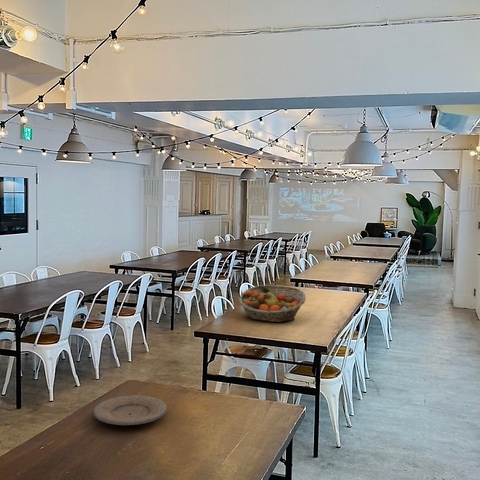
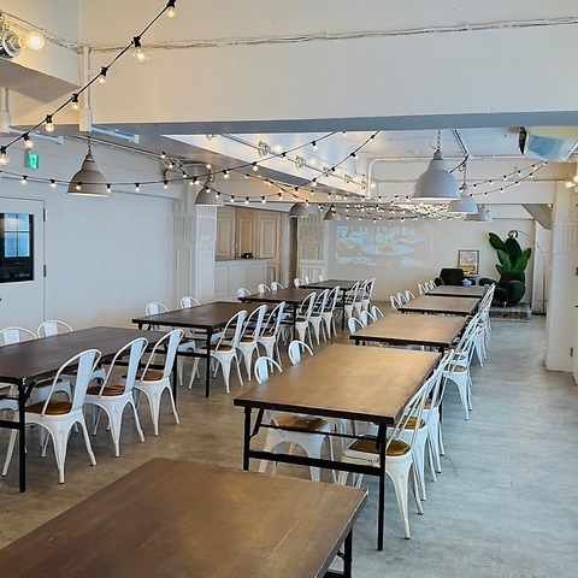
- fruit basket [238,284,307,323]
- plate [93,394,168,426]
